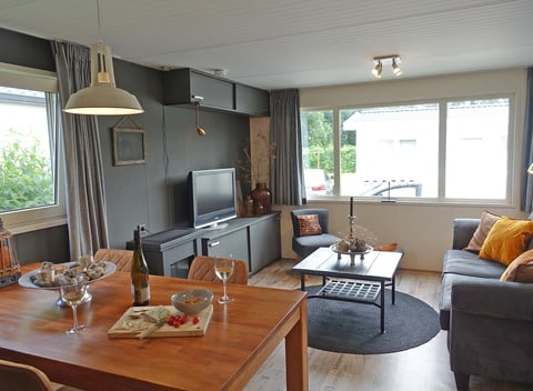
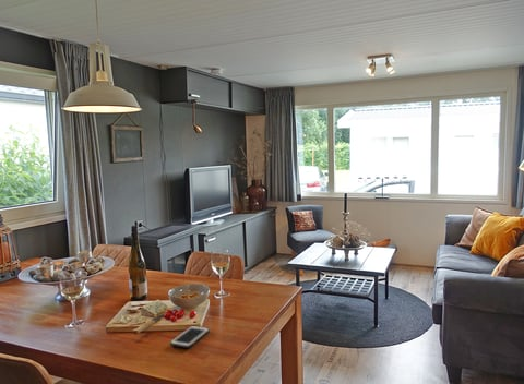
+ cell phone [169,325,211,349]
